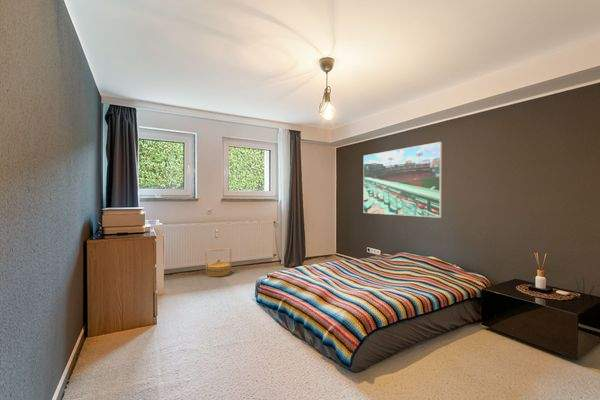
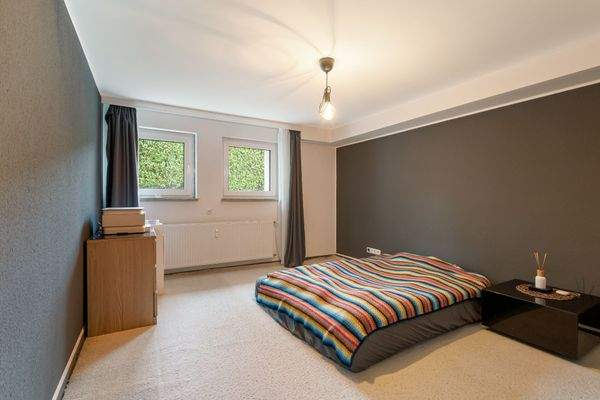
- basket [204,247,232,278]
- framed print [363,141,443,219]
